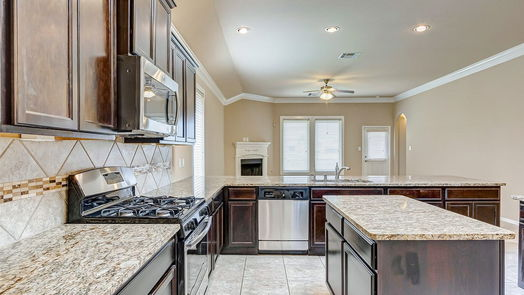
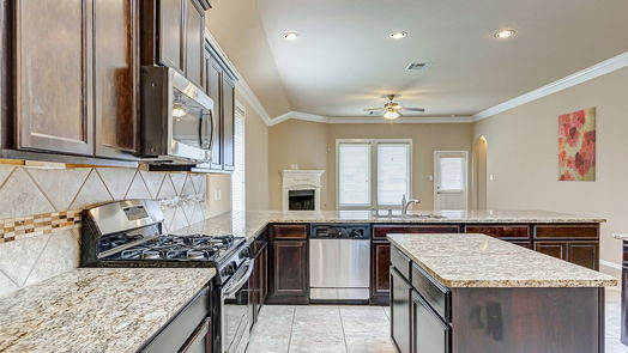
+ wall art [557,105,597,183]
